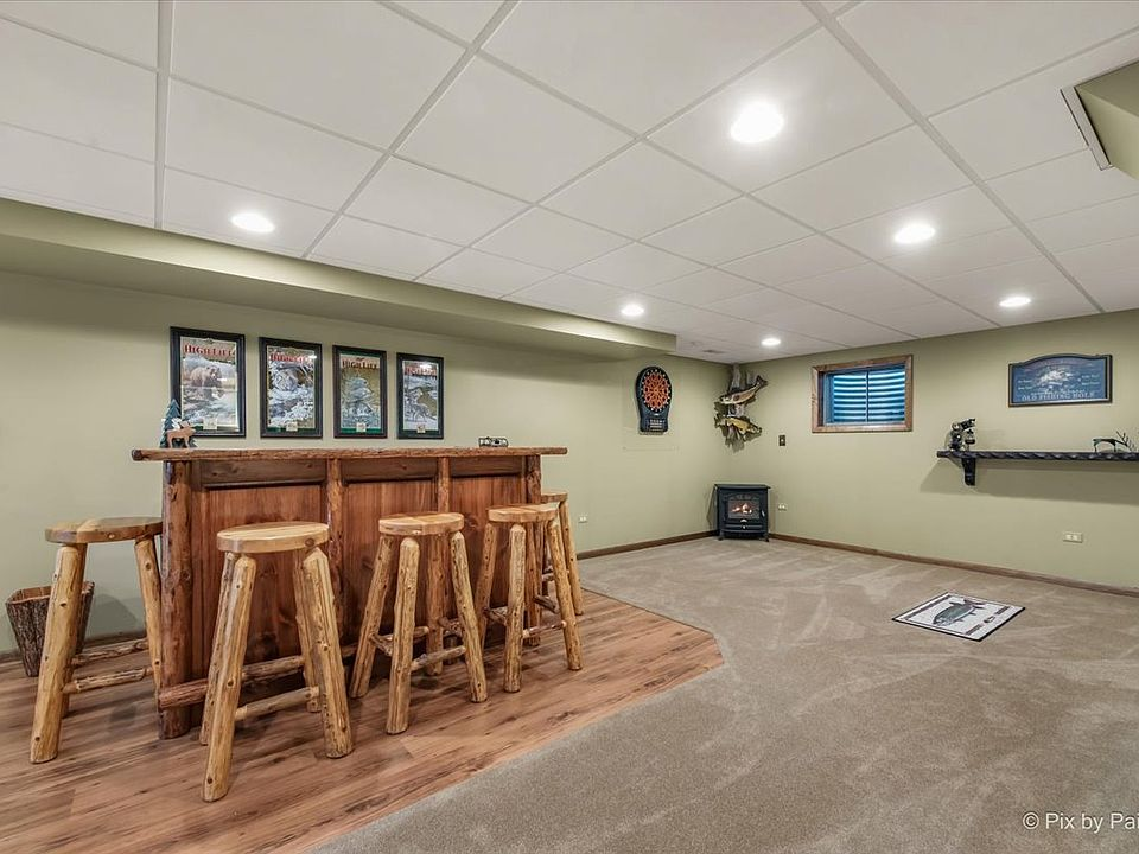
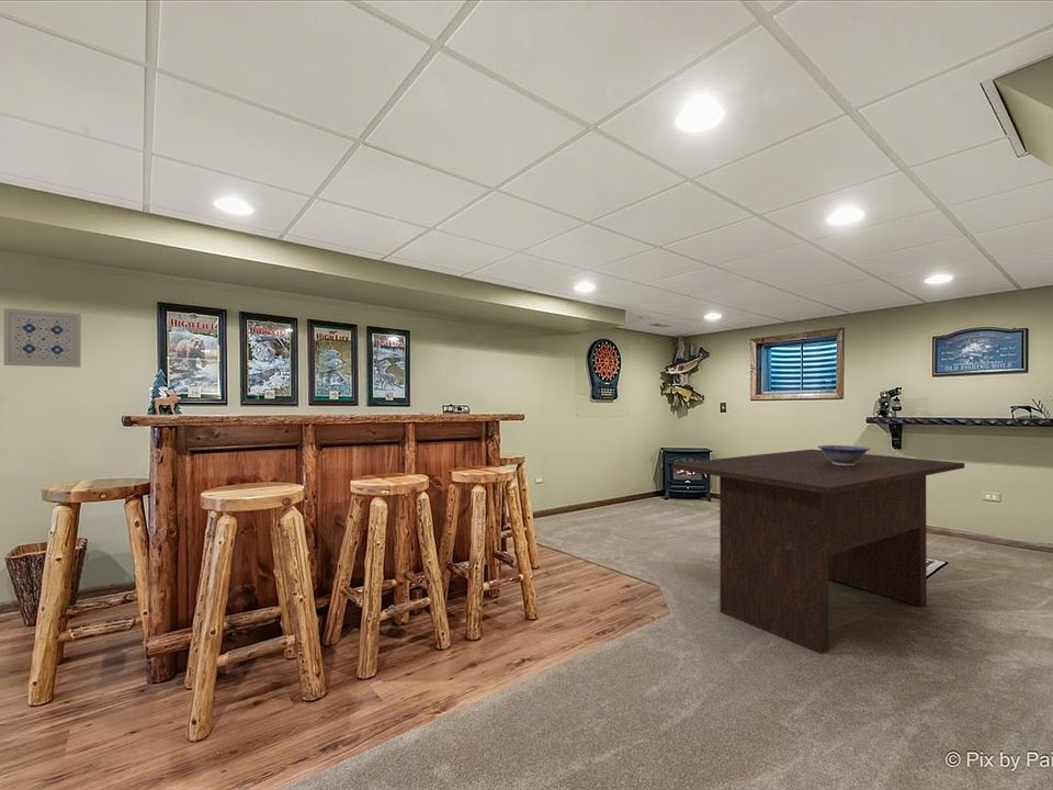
+ dining table [671,449,965,655]
+ wall art [3,307,82,369]
+ decorative bowl [816,444,872,465]
